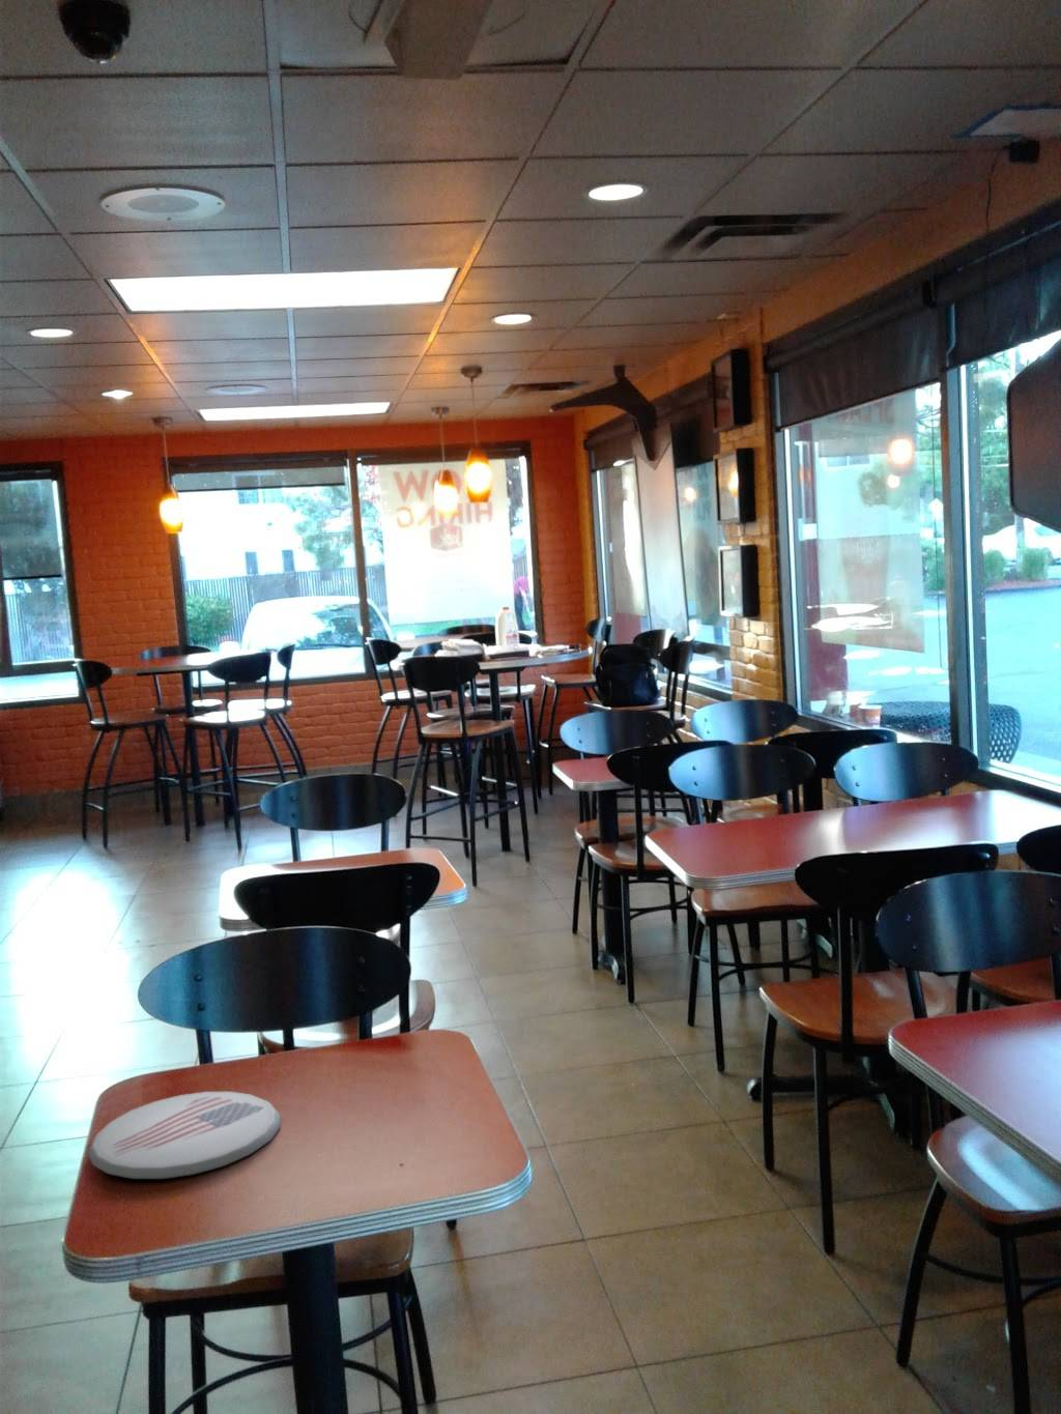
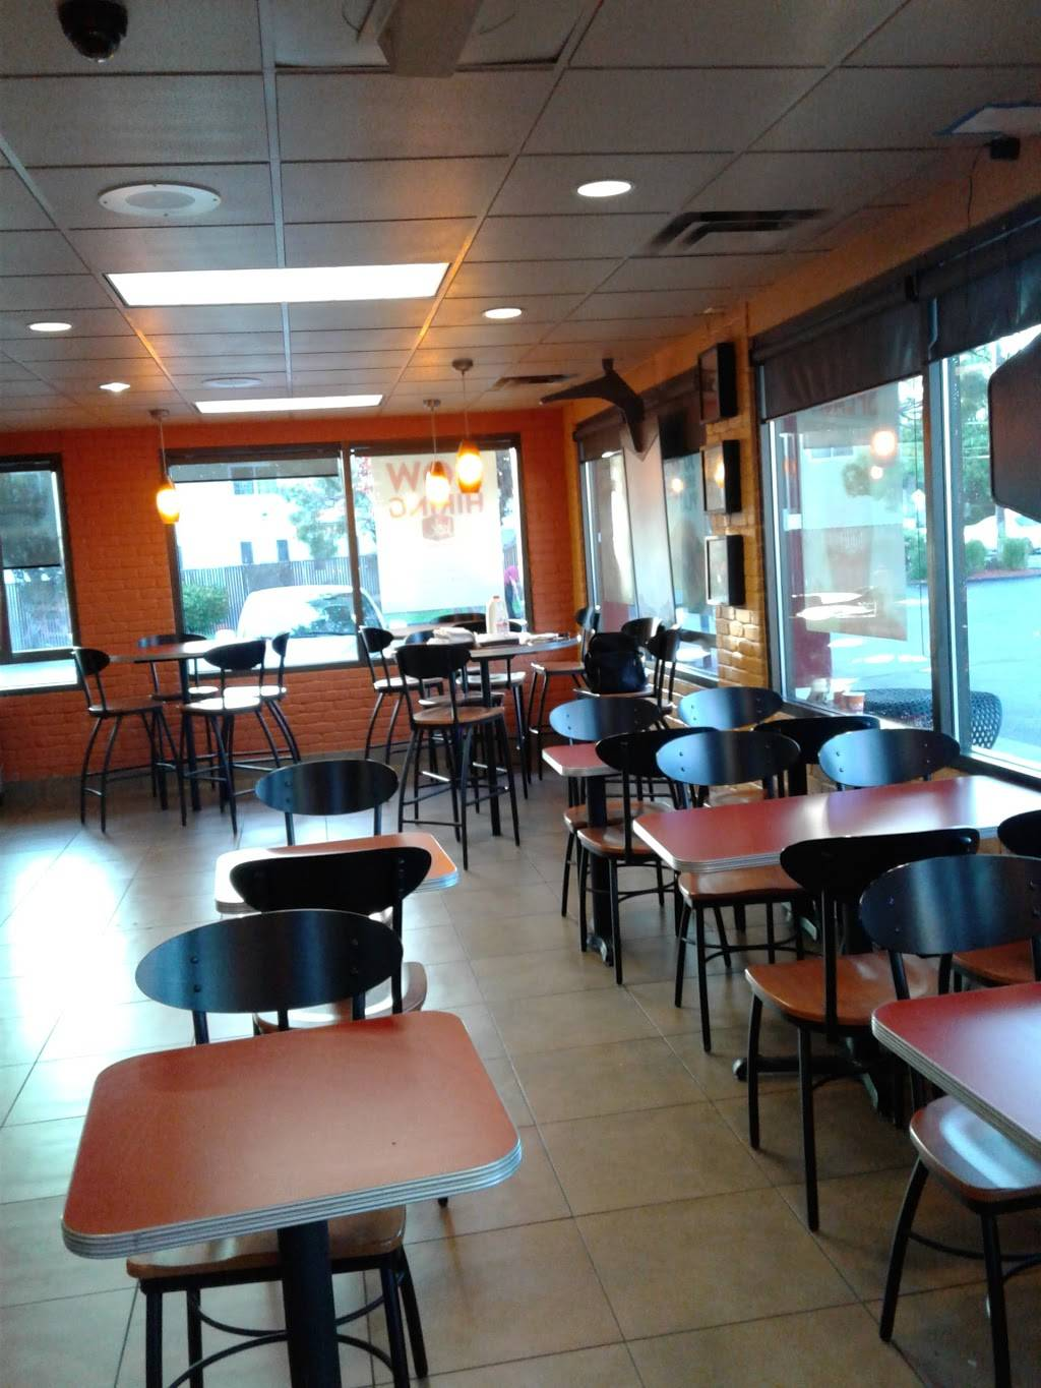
- plate [87,1091,282,1180]
